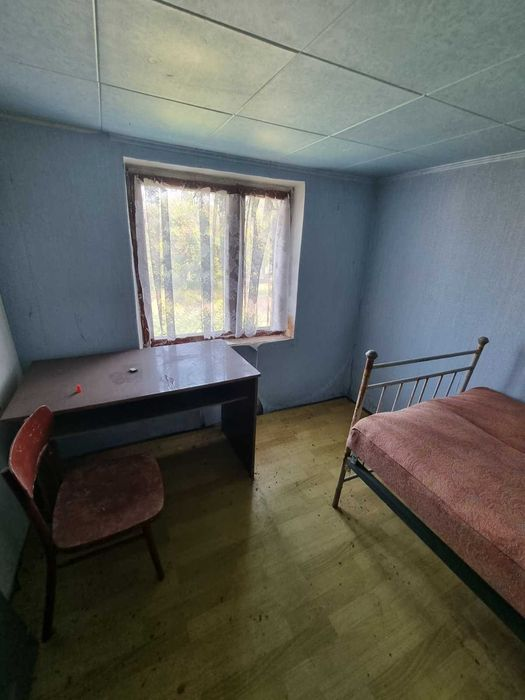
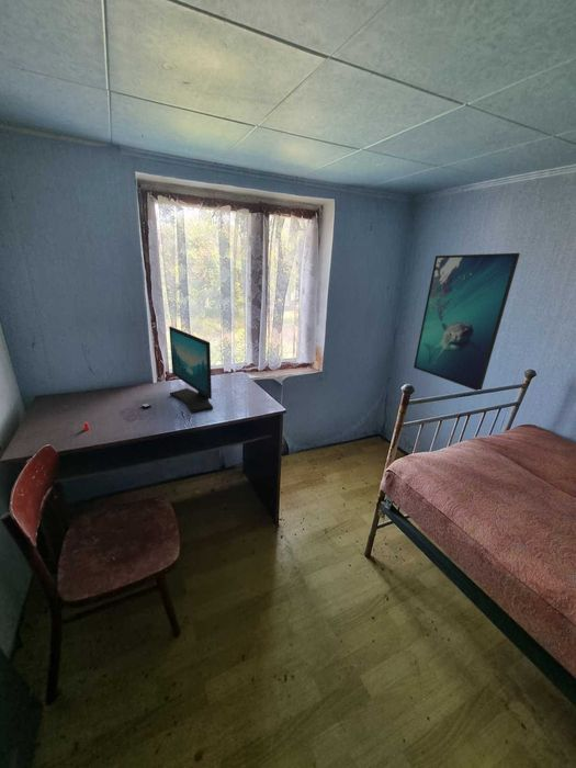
+ computer monitor [168,326,214,414]
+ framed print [413,252,521,392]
